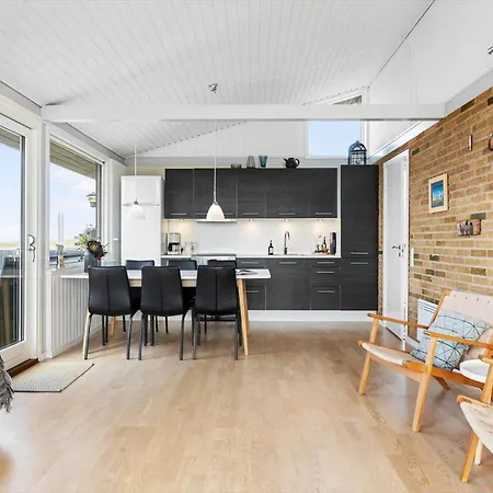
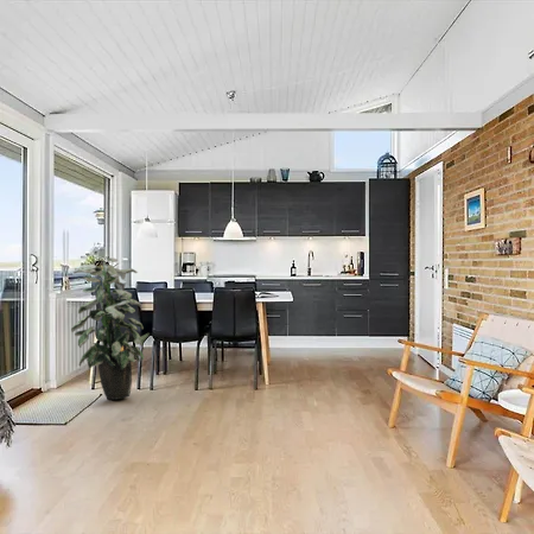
+ indoor plant [70,256,151,401]
